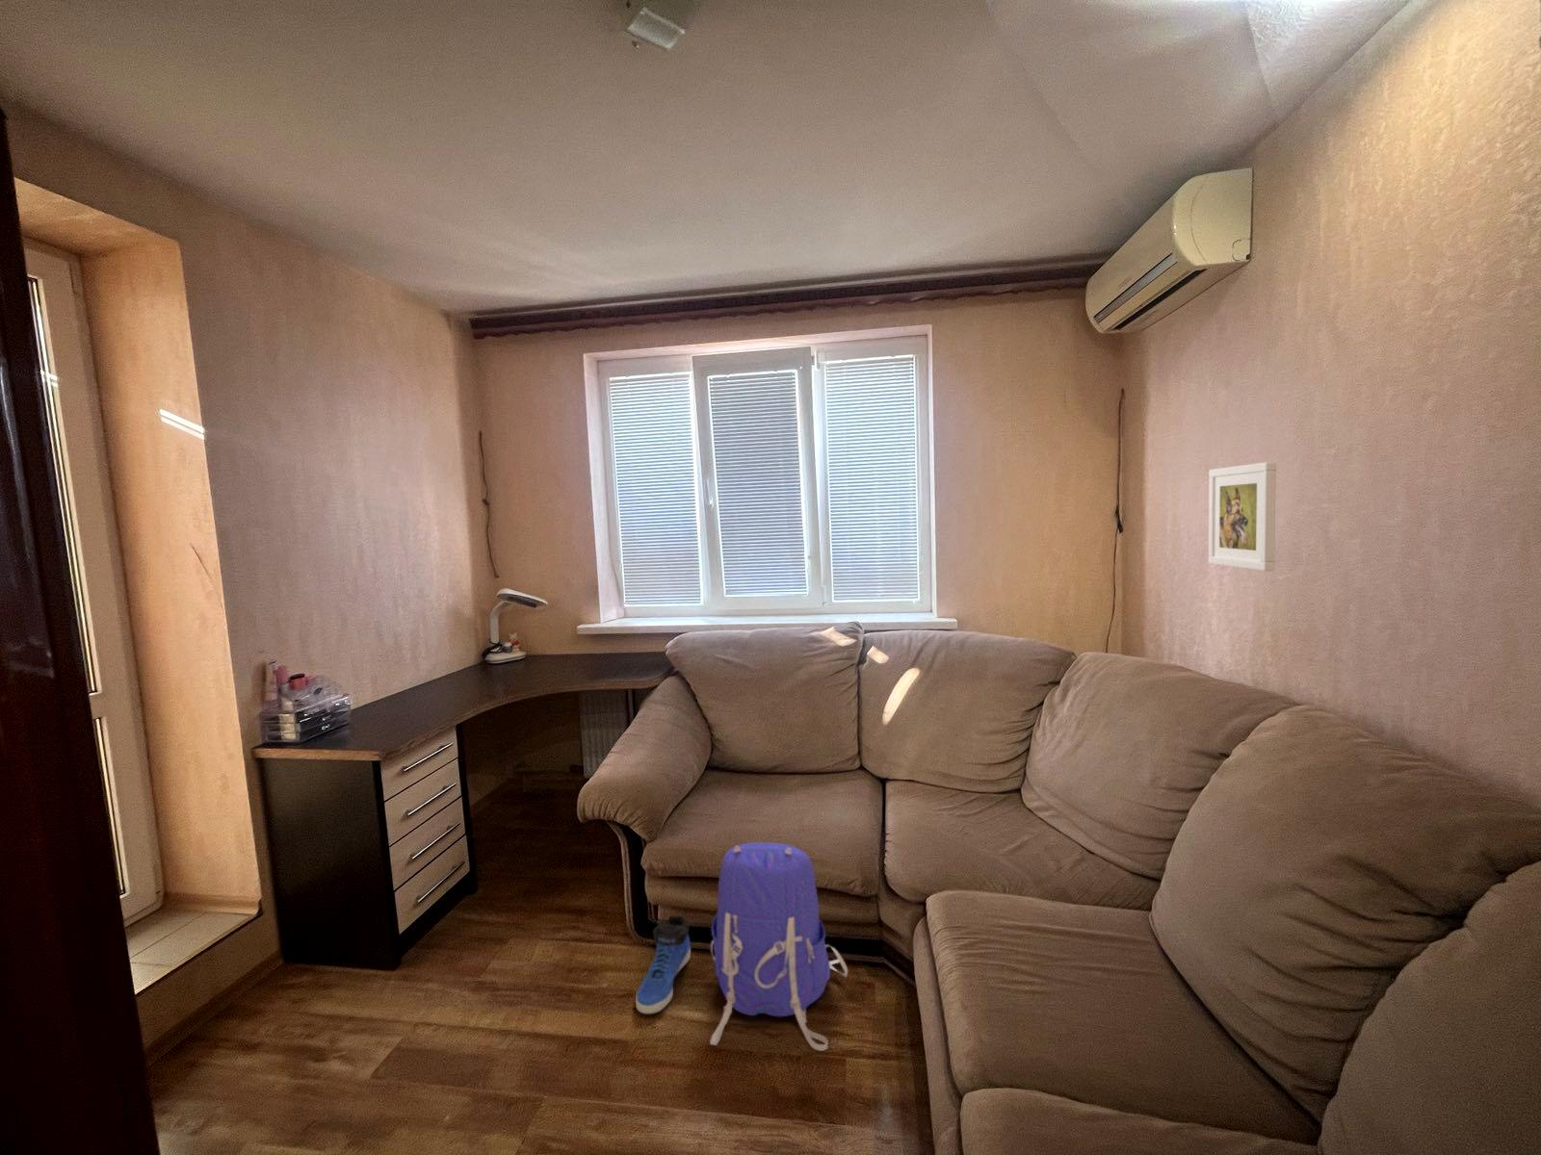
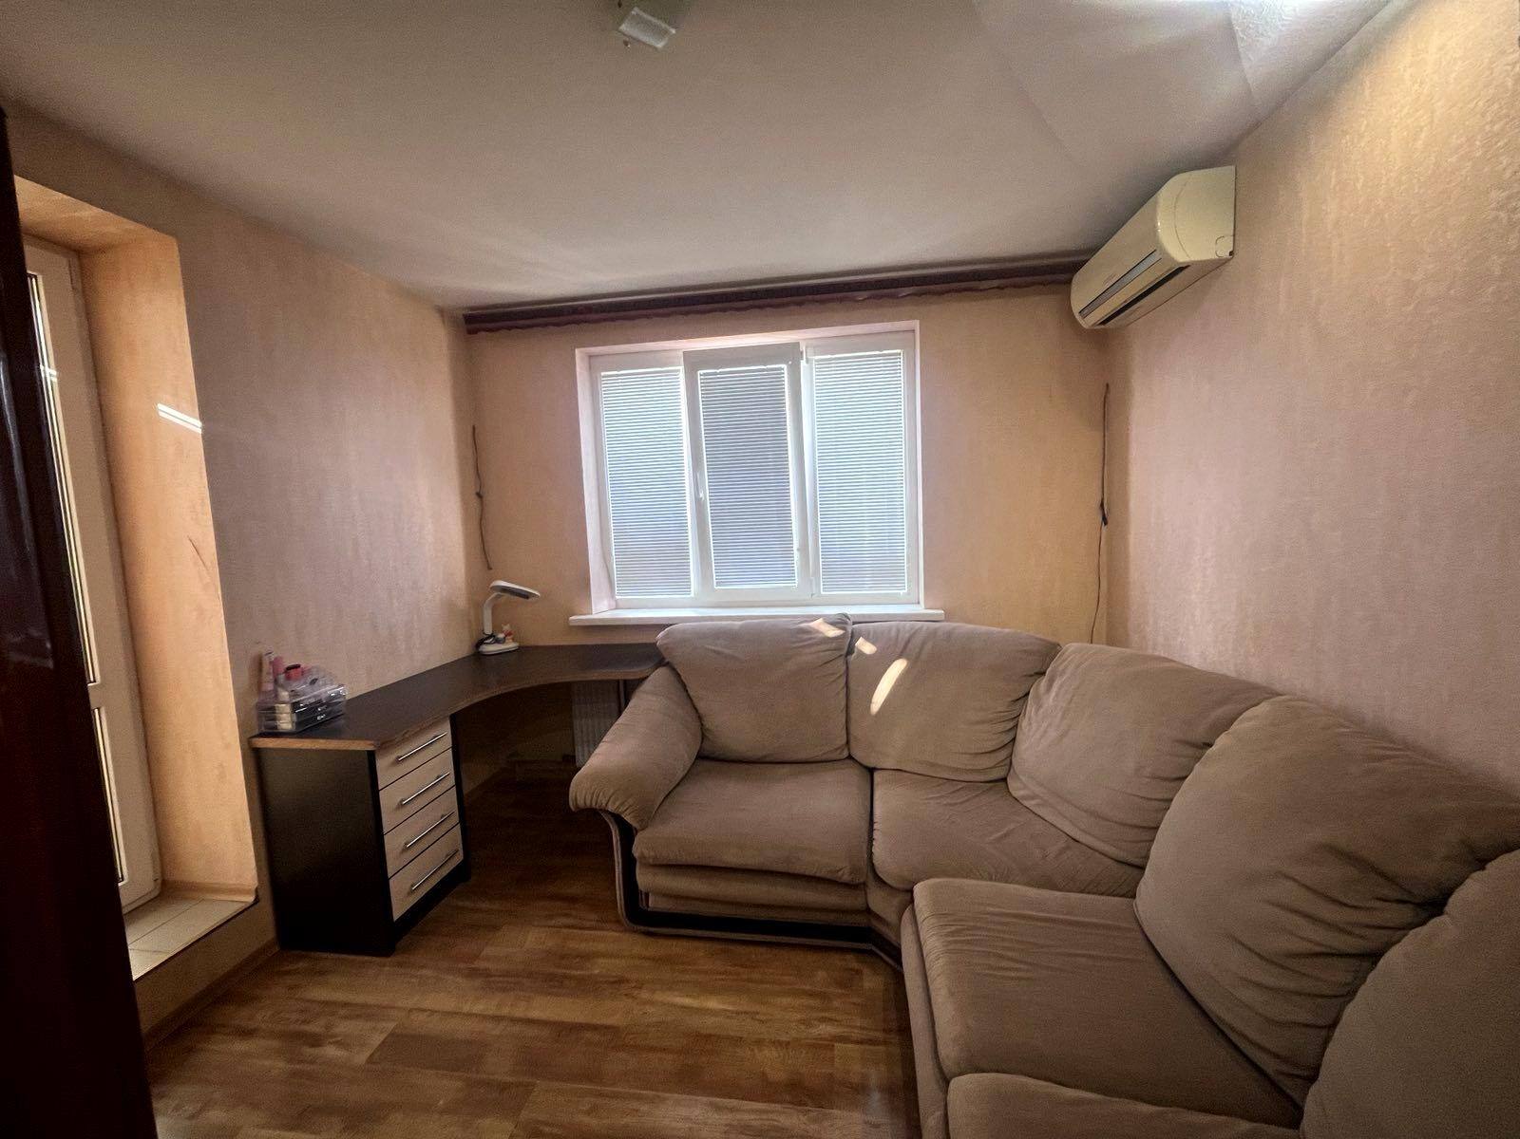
- backpack [709,841,848,1052]
- sneaker [635,915,692,1014]
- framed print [1207,461,1278,573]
